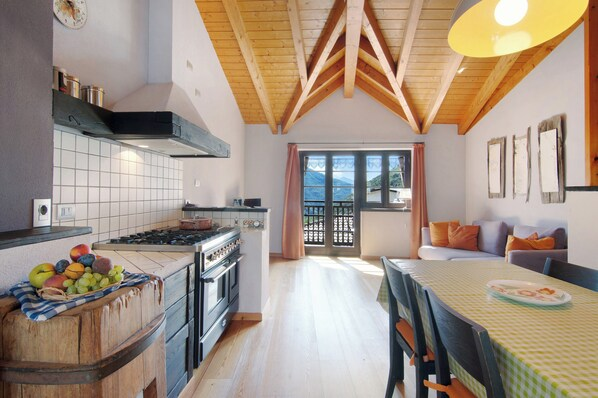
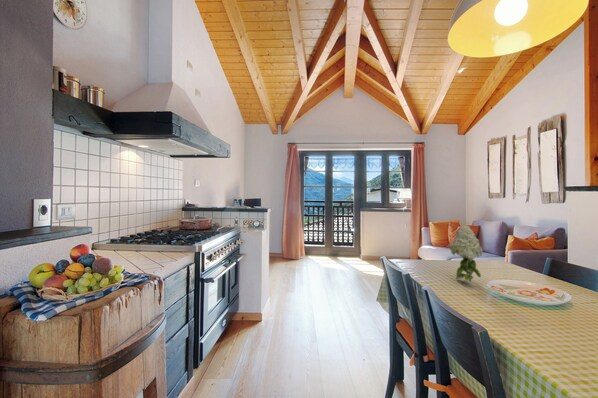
+ flower [449,224,484,282]
